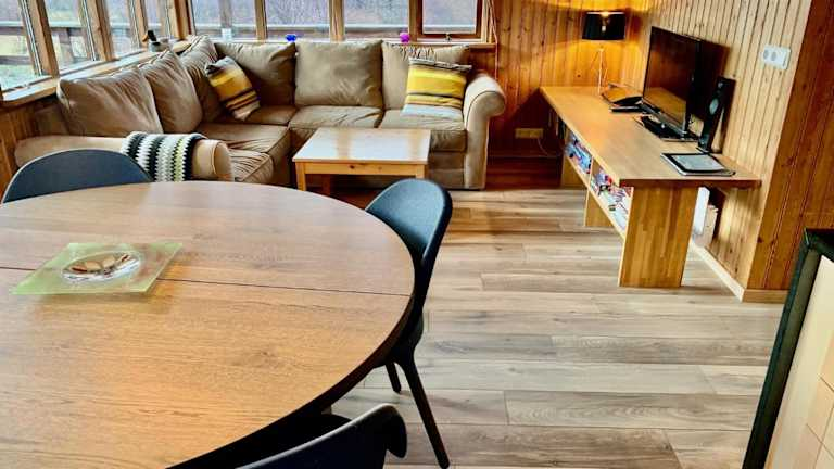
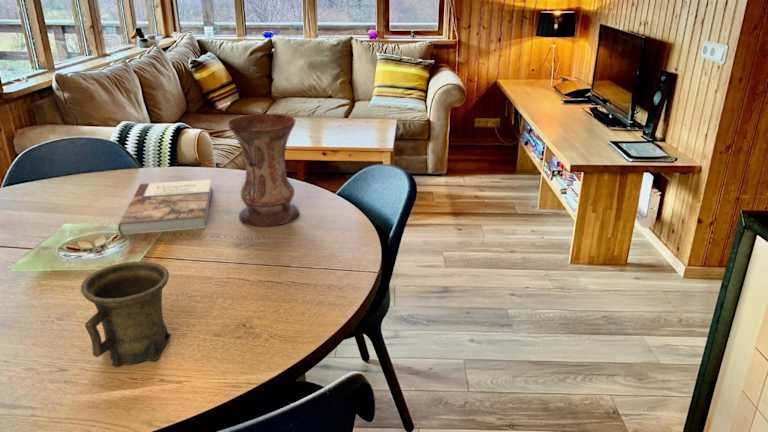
+ vase [226,112,300,228]
+ mug [80,261,172,368]
+ book [117,178,213,235]
